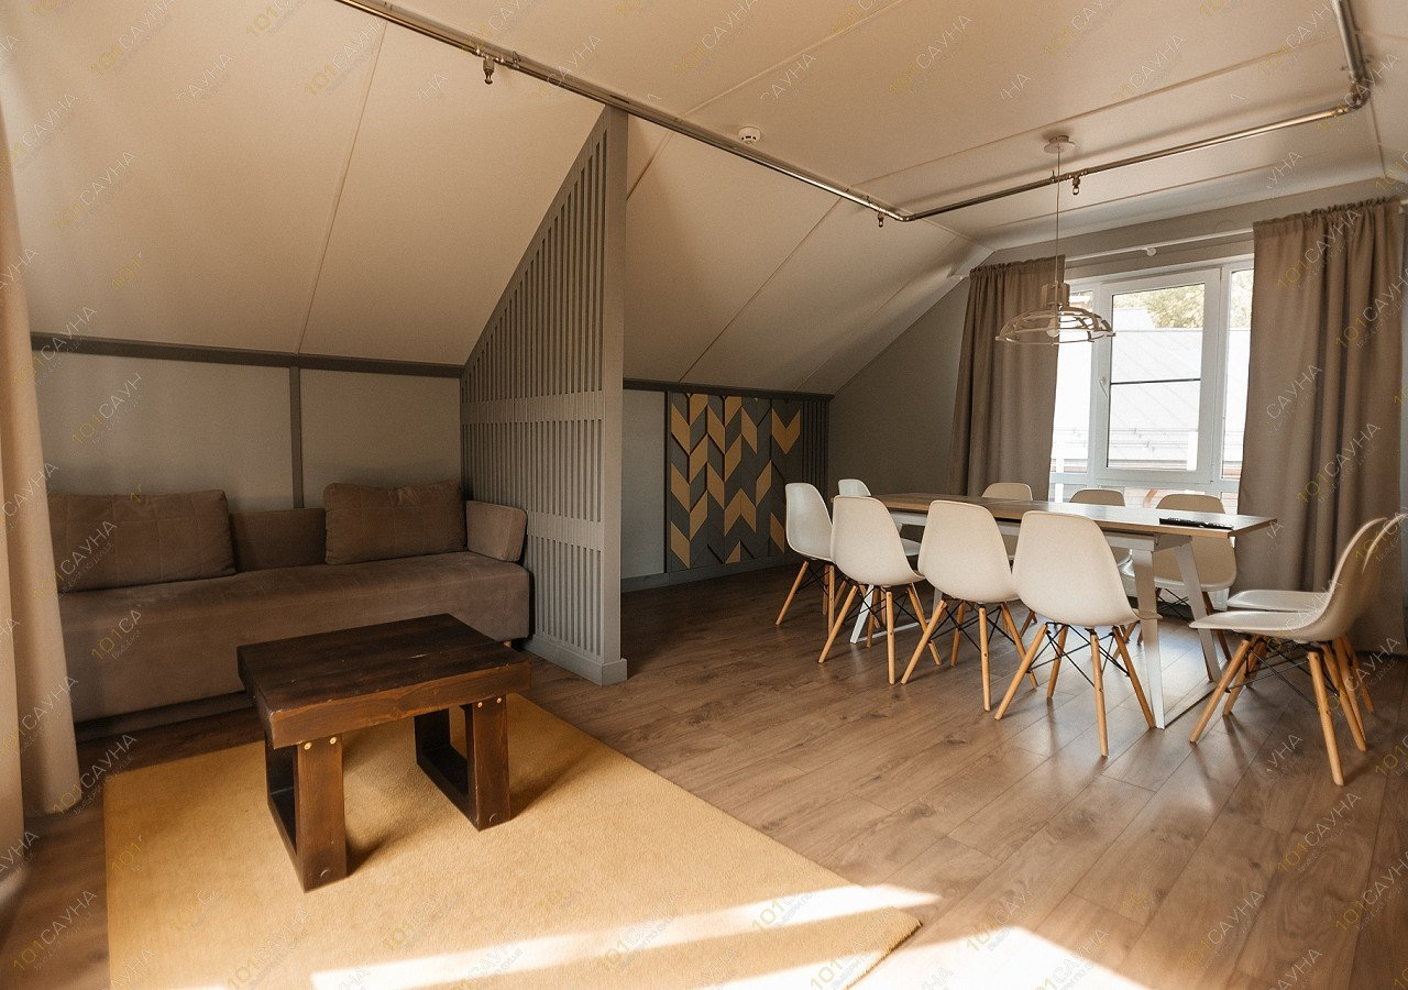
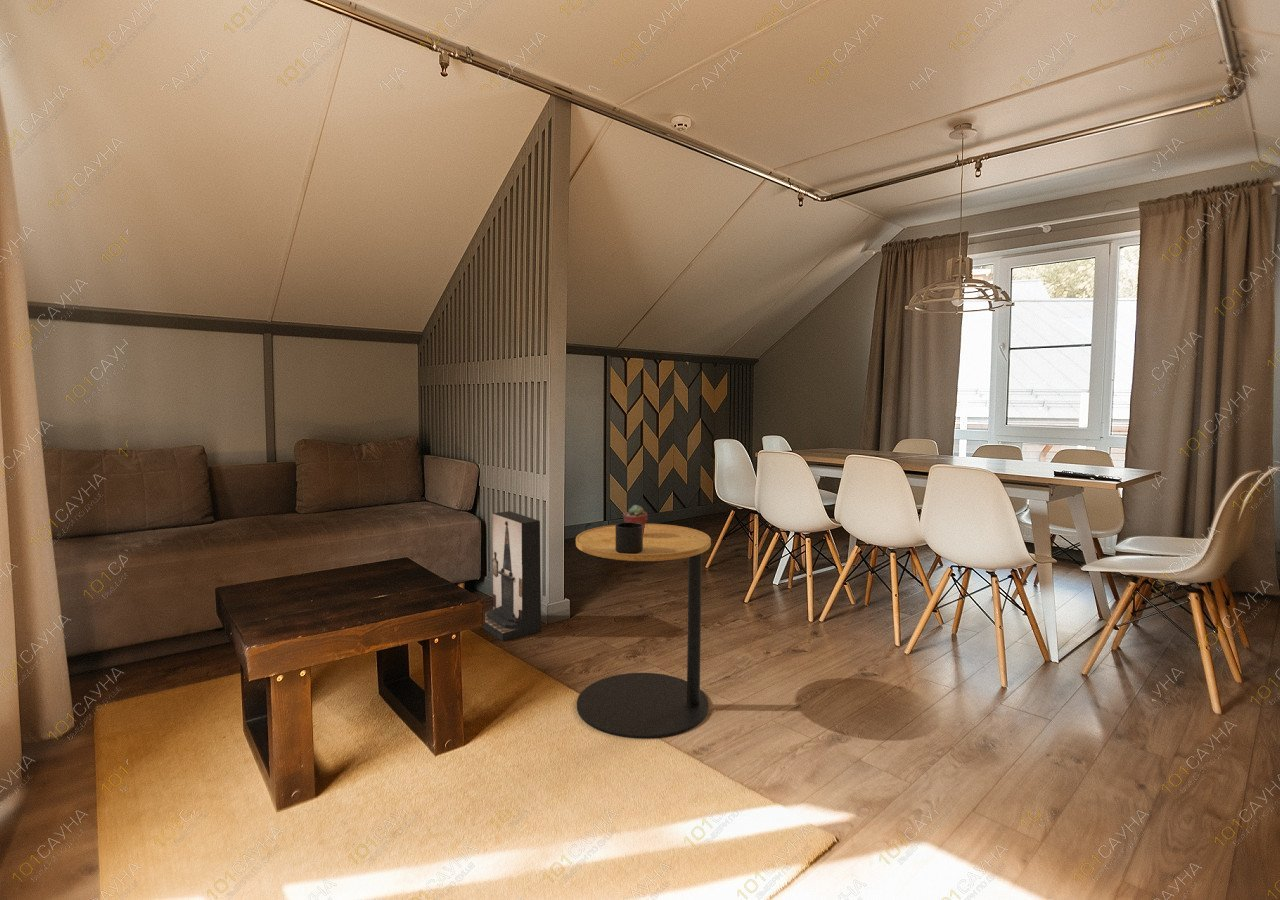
+ speaker [481,510,542,642]
+ potted succulent [622,504,648,534]
+ mug [615,522,643,554]
+ side table [575,523,712,740]
